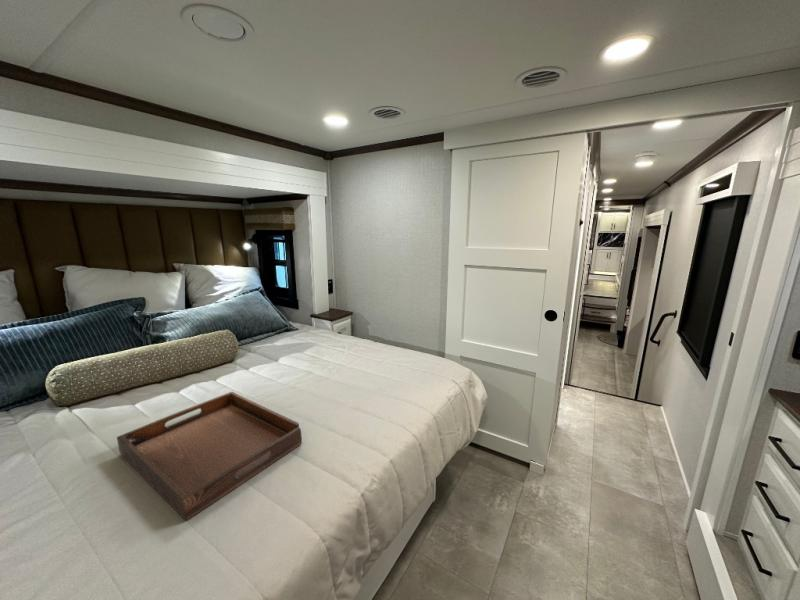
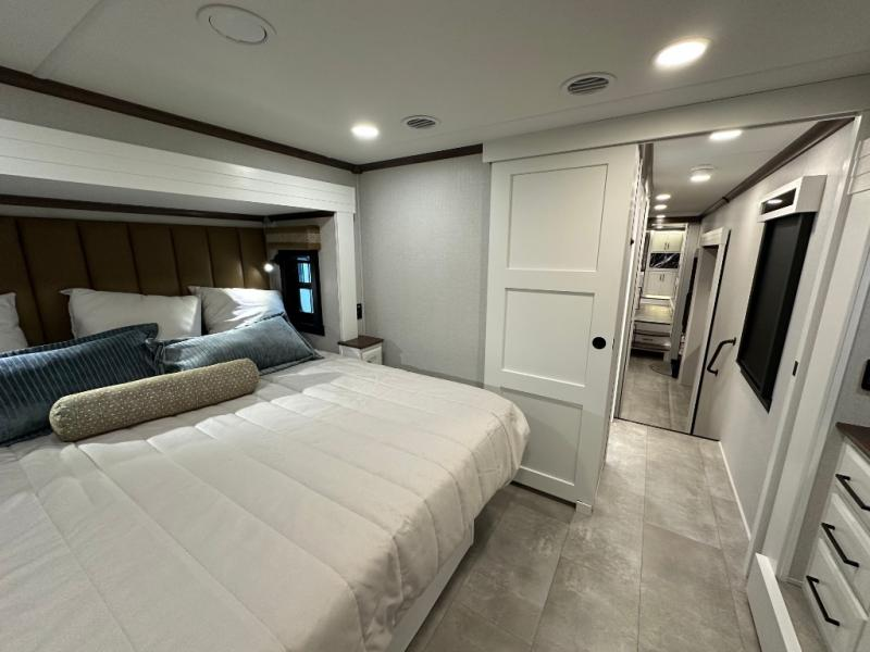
- serving tray [116,391,303,521]
